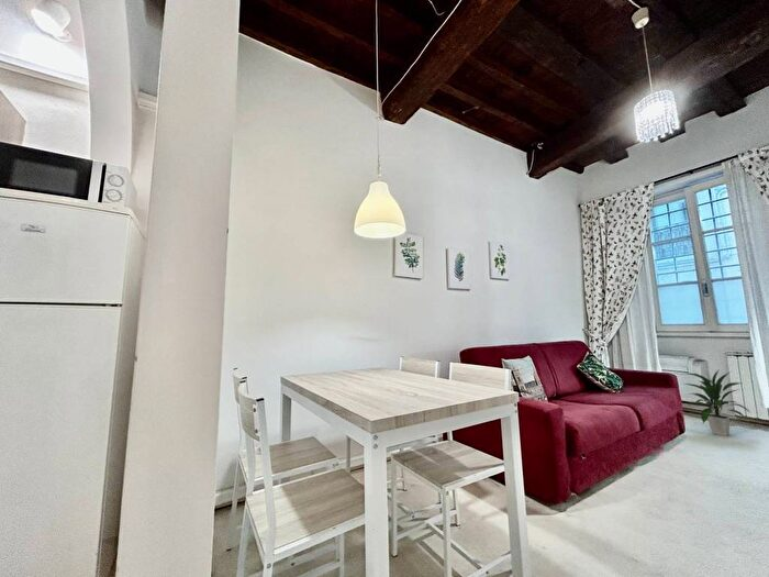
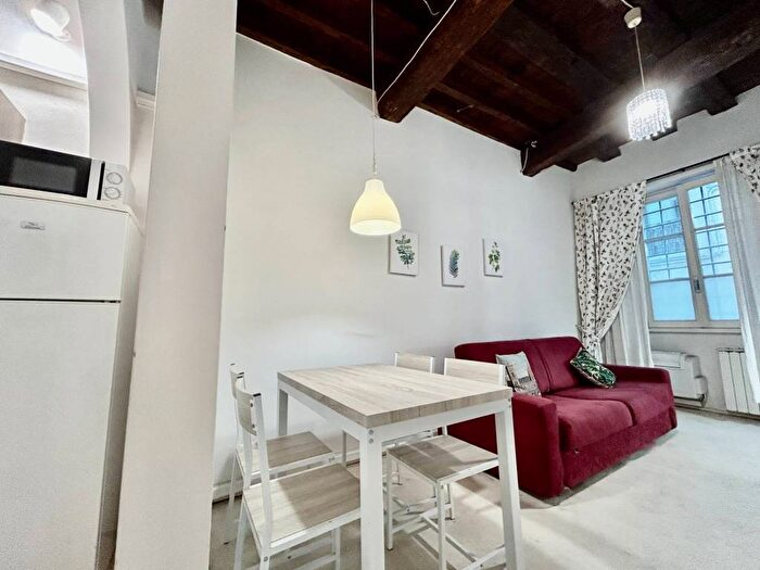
- indoor plant [682,368,749,437]
